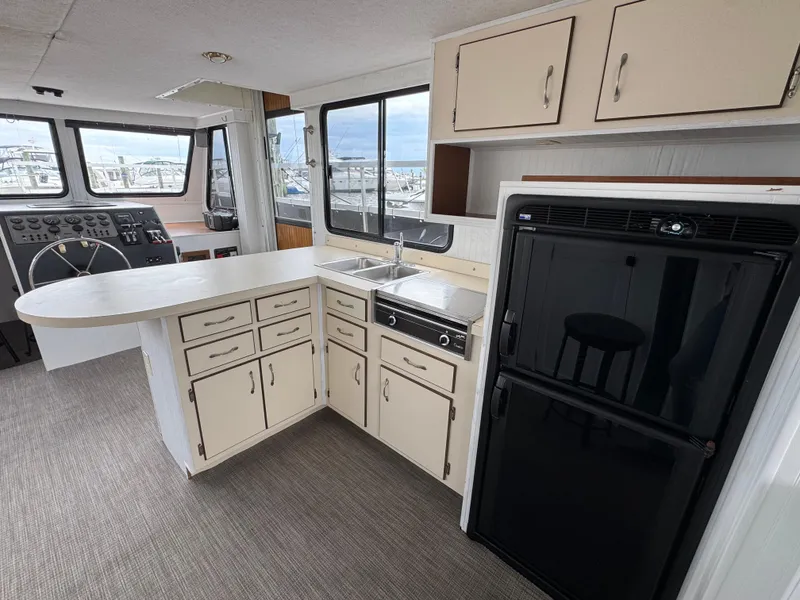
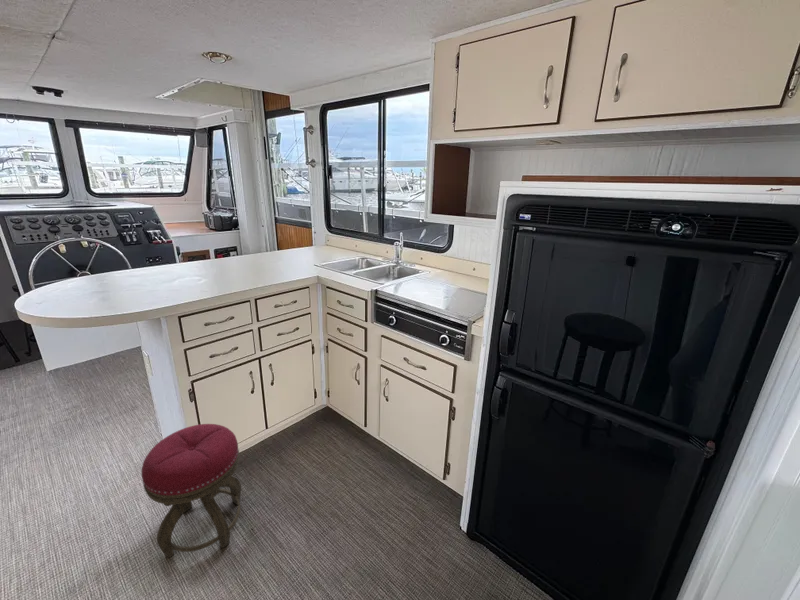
+ stool [141,423,242,558]
